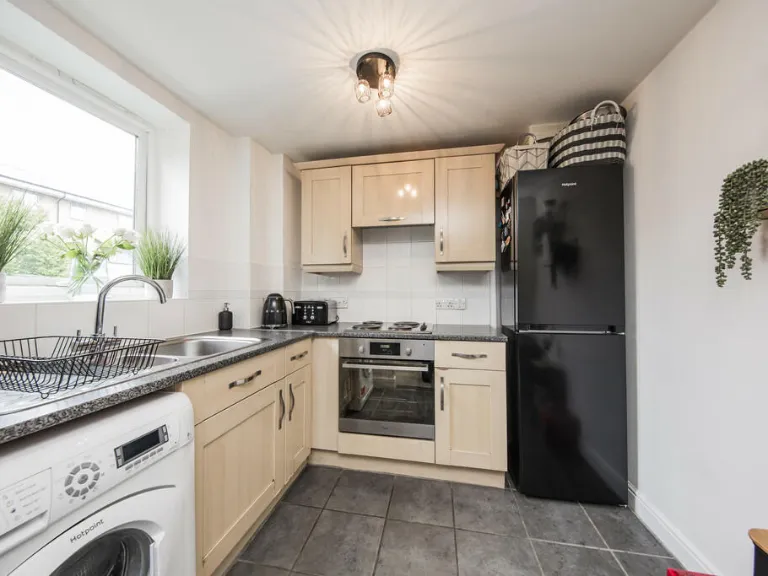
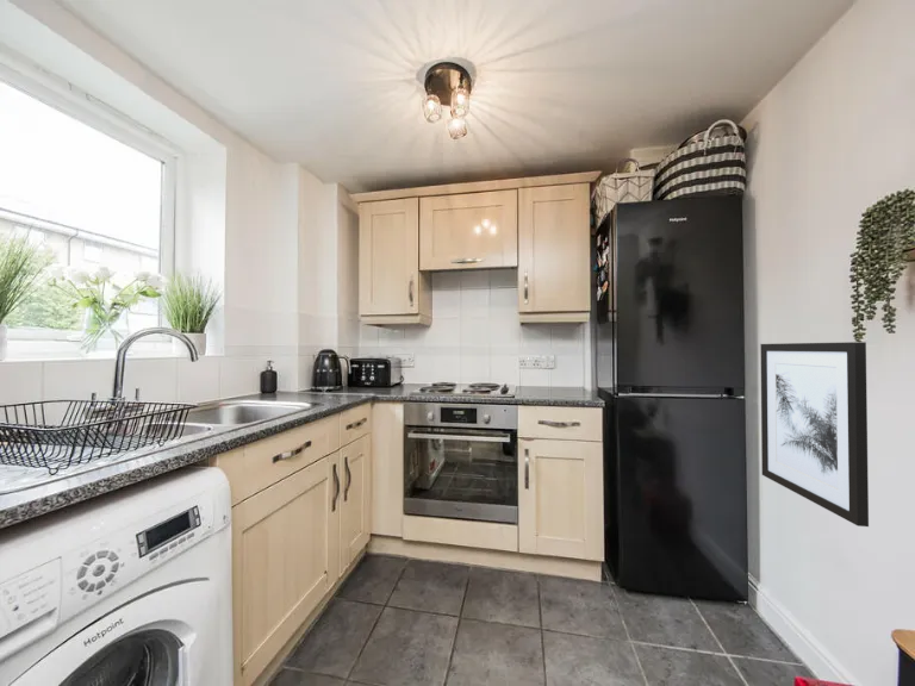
+ wall art [759,341,870,528]
